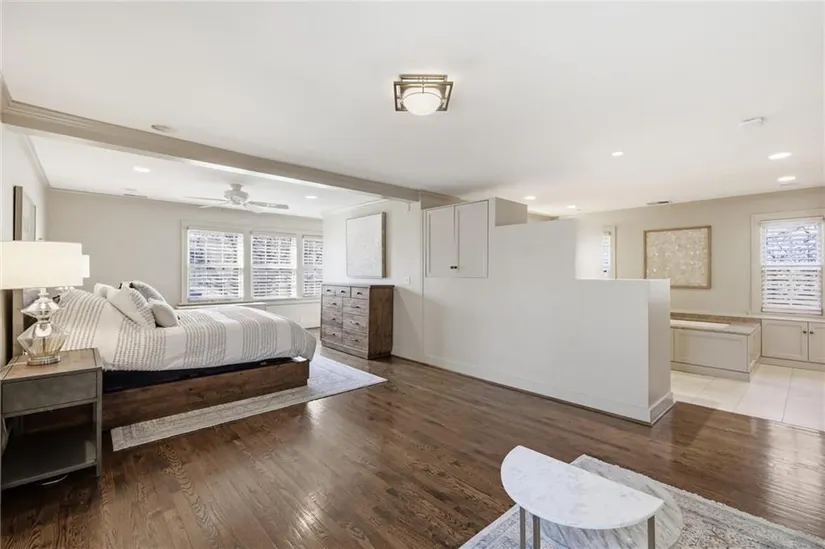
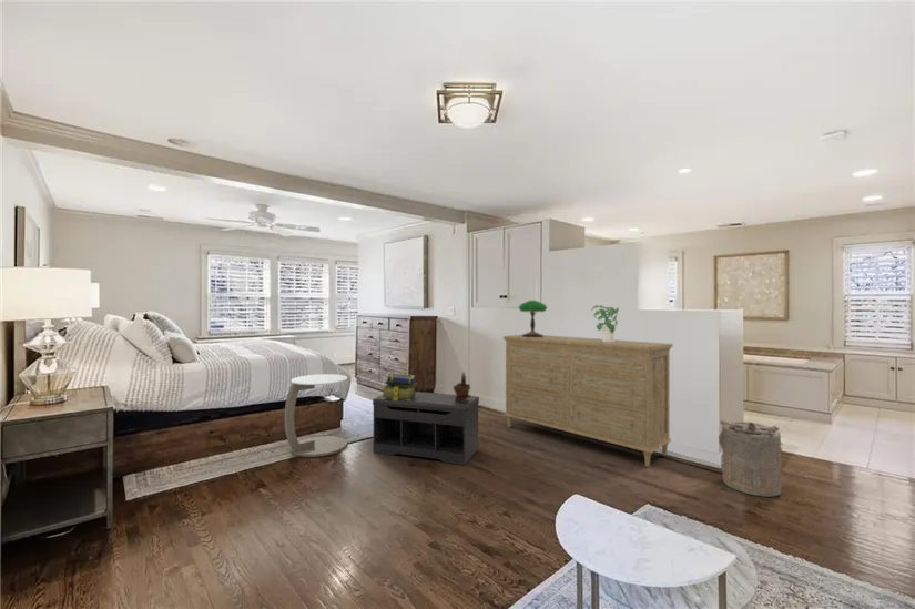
+ potted plant [590,304,620,343]
+ stack of books [382,372,418,400]
+ table lamp [518,300,548,337]
+ bench [372,390,480,466]
+ dresser [502,334,674,468]
+ laundry hamper [718,418,784,498]
+ potted plant [451,371,472,402]
+ side table [283,373,348,458]
